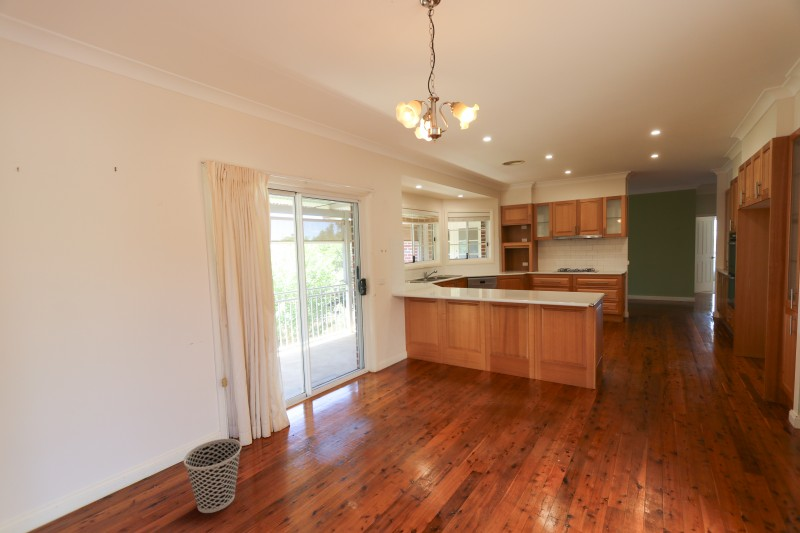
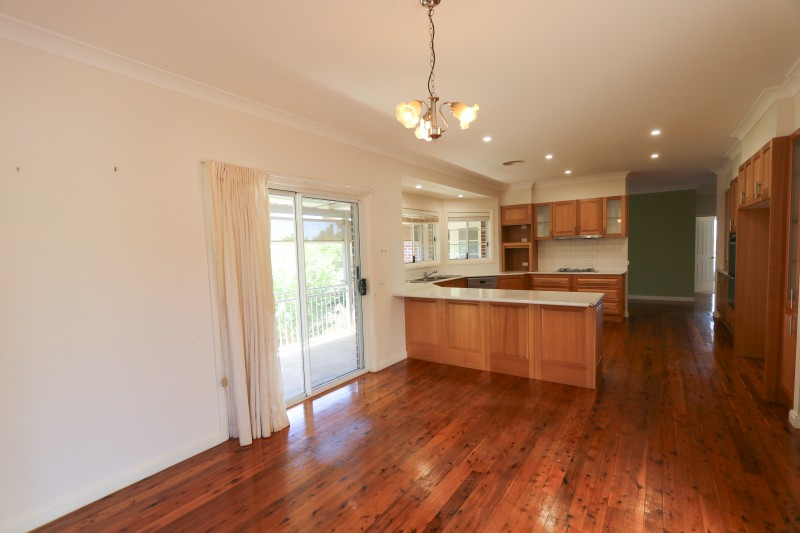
- wastebasket [183,438,242,514]
